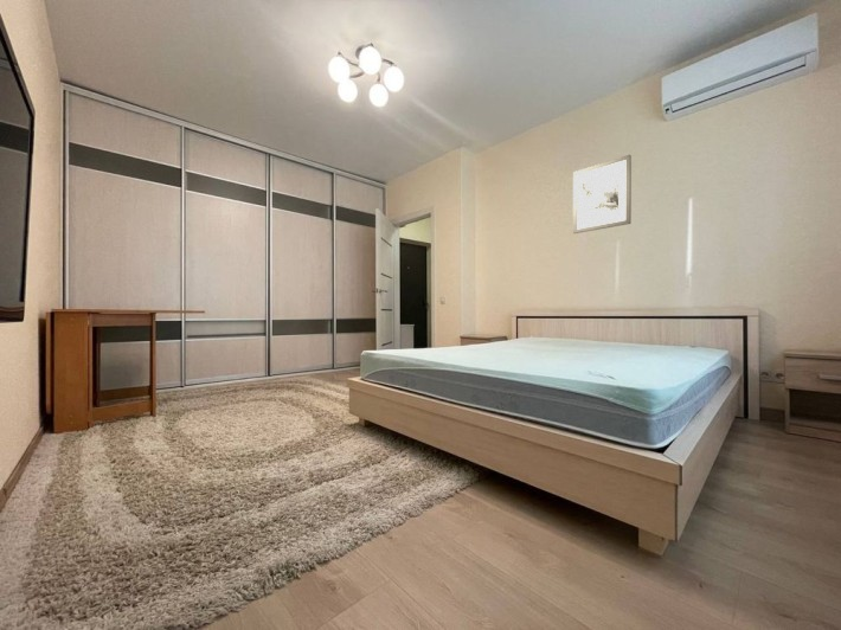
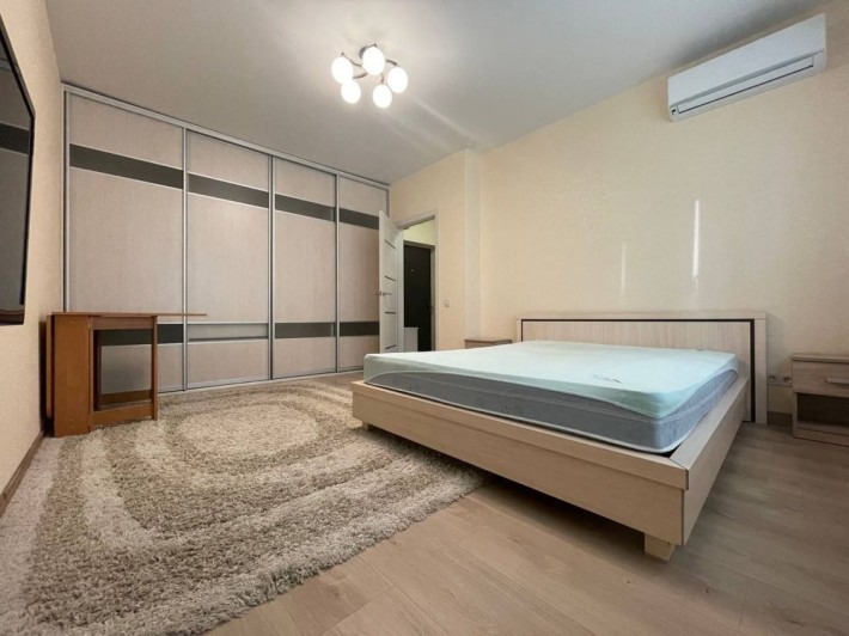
- wall art [572,154,633,234]
